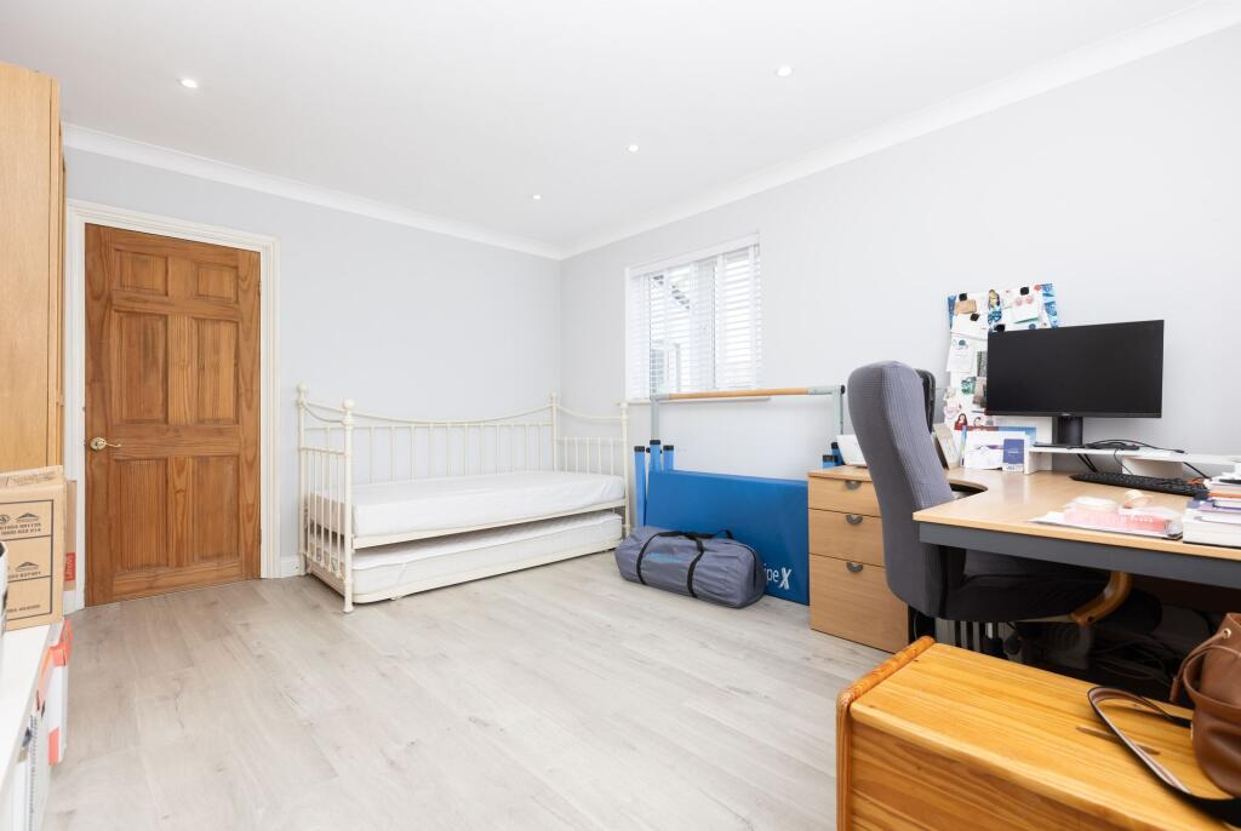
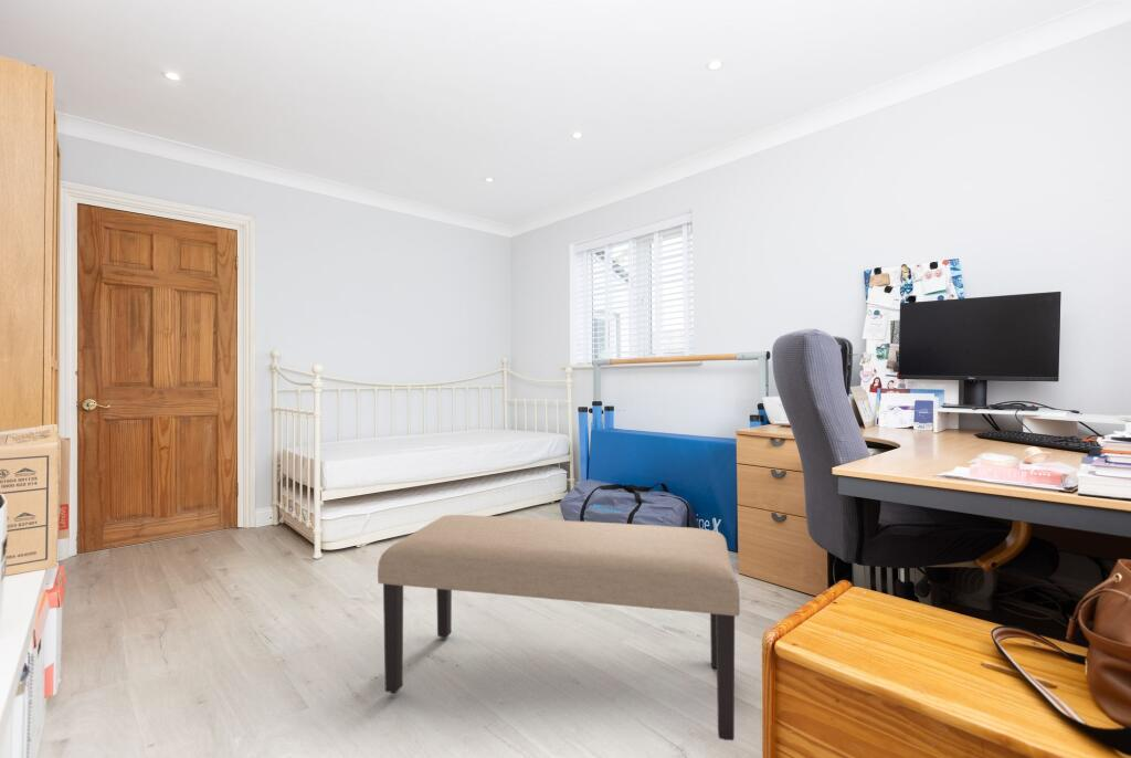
+ bench [377,514,741,741]
